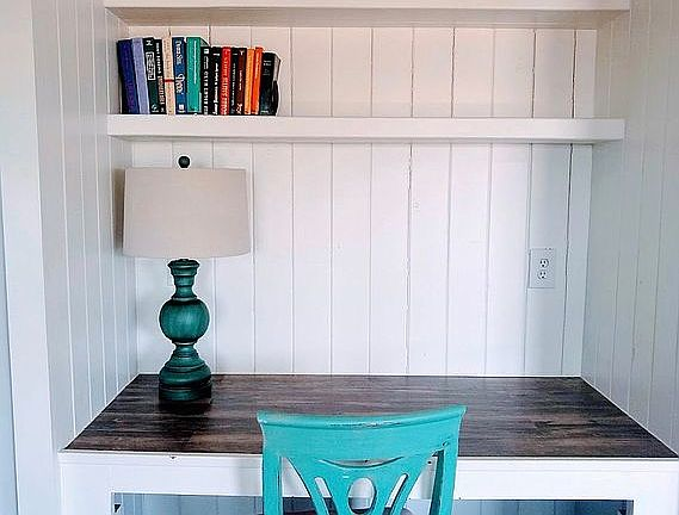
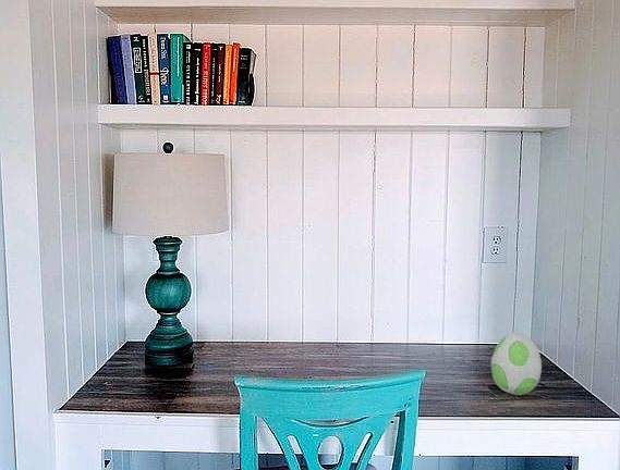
+ decorative egg [490,332,543,396]
